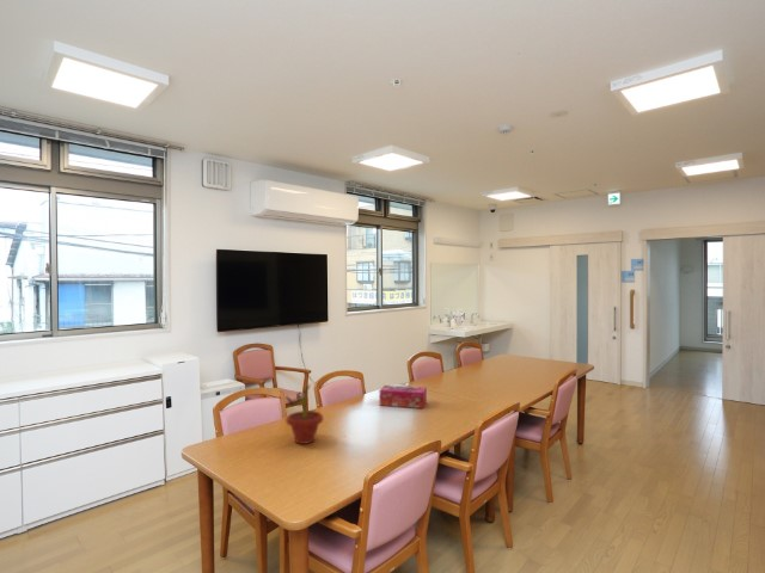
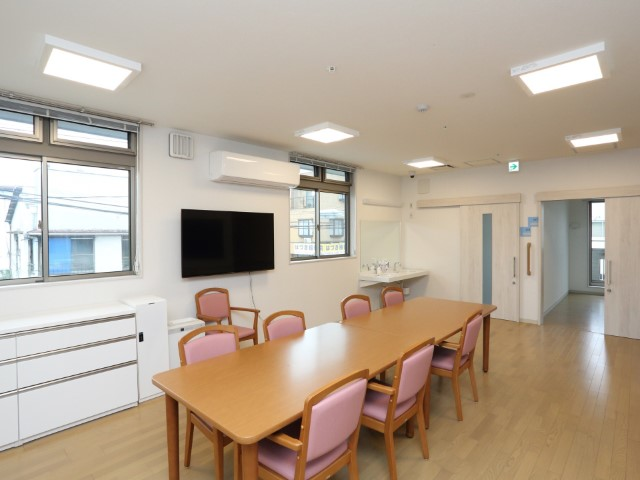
- potted plant [283,382,324,445]
- tissue box [379,384,428,409]
